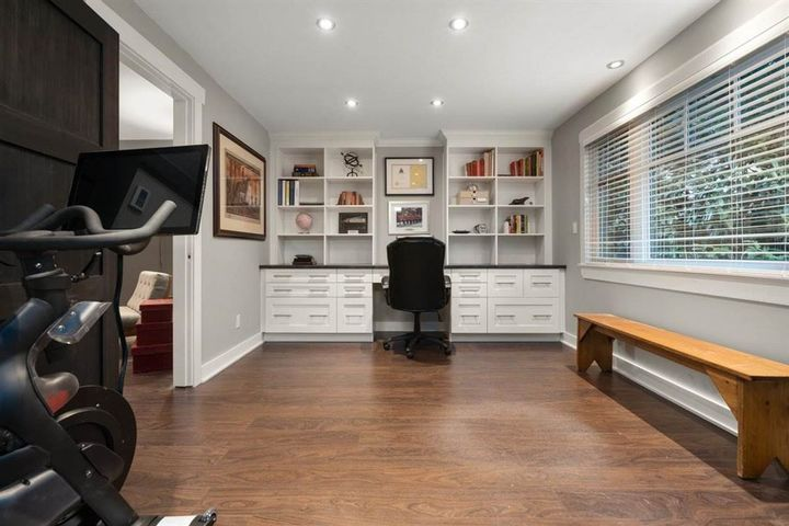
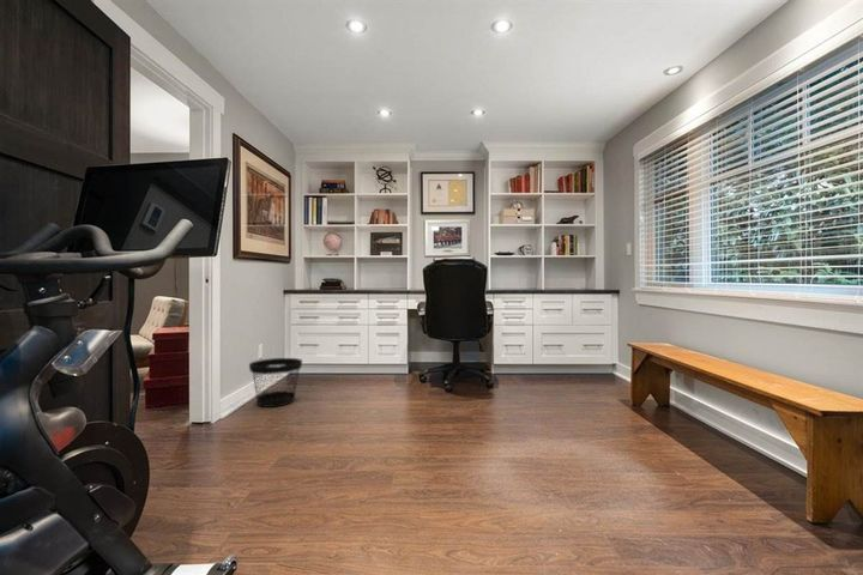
+ wastebasket [248,357,303,408]
